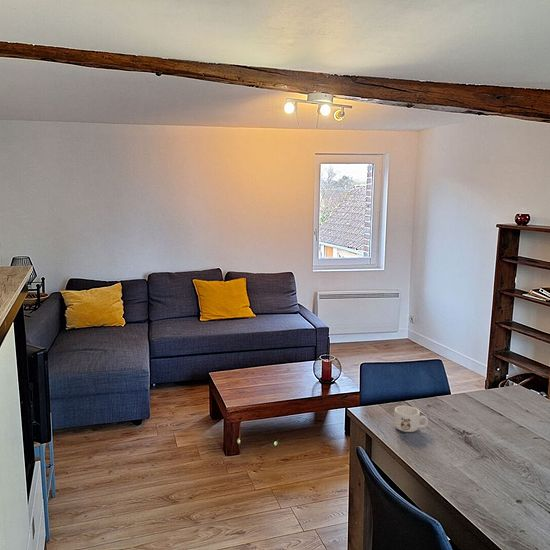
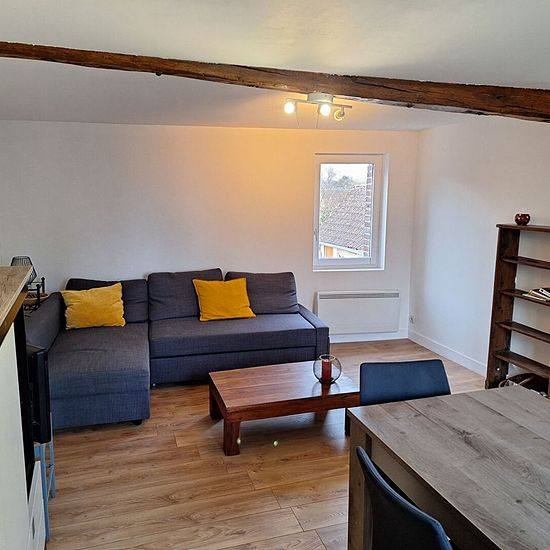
- mug [393,405,429,433]
